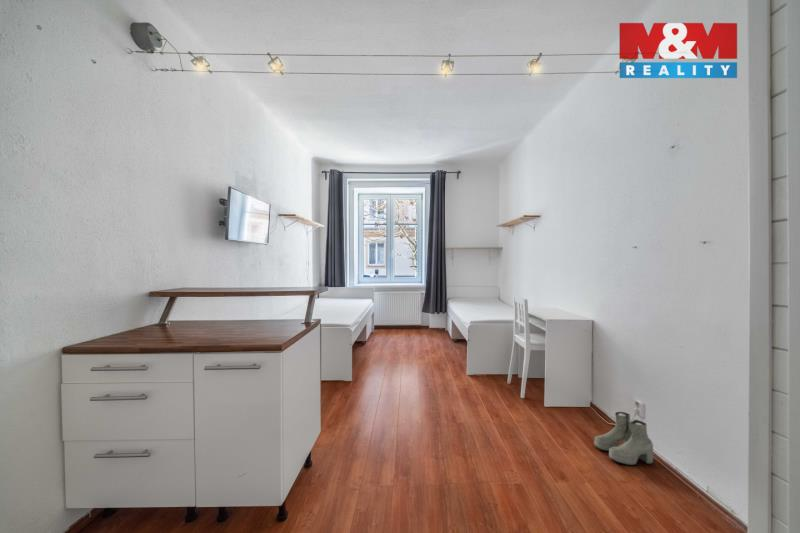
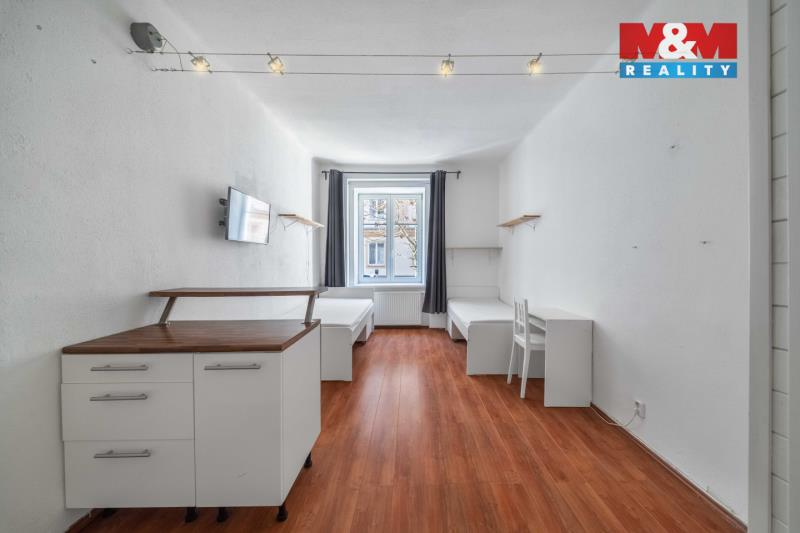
- boots [593,411,654,466]
